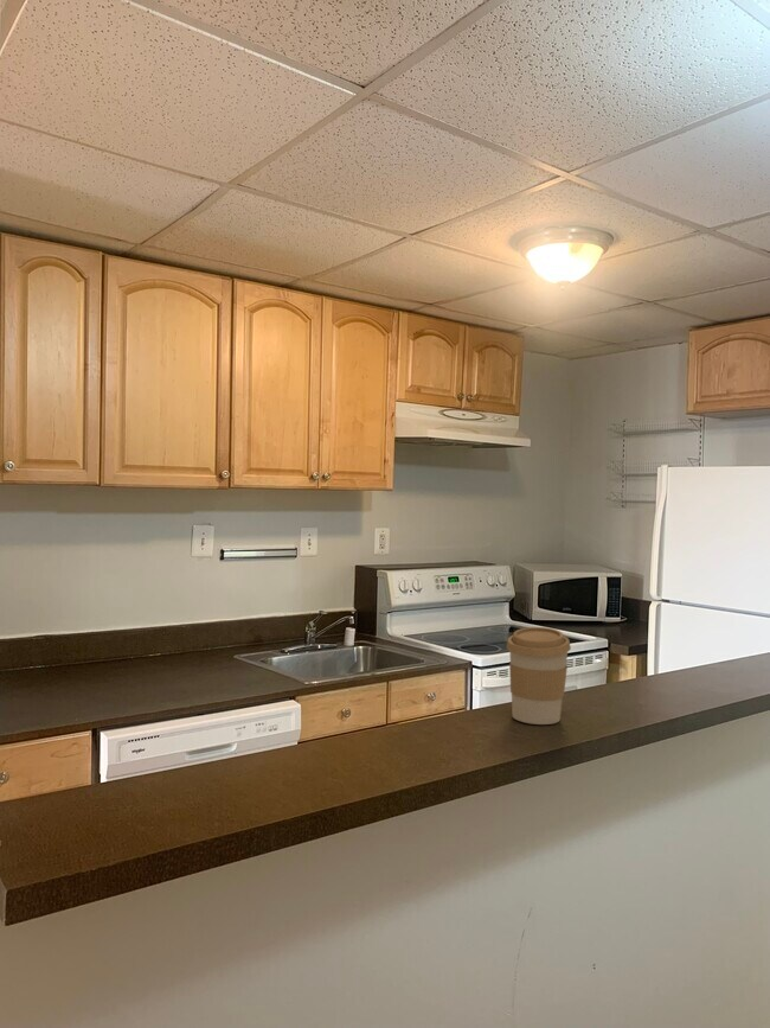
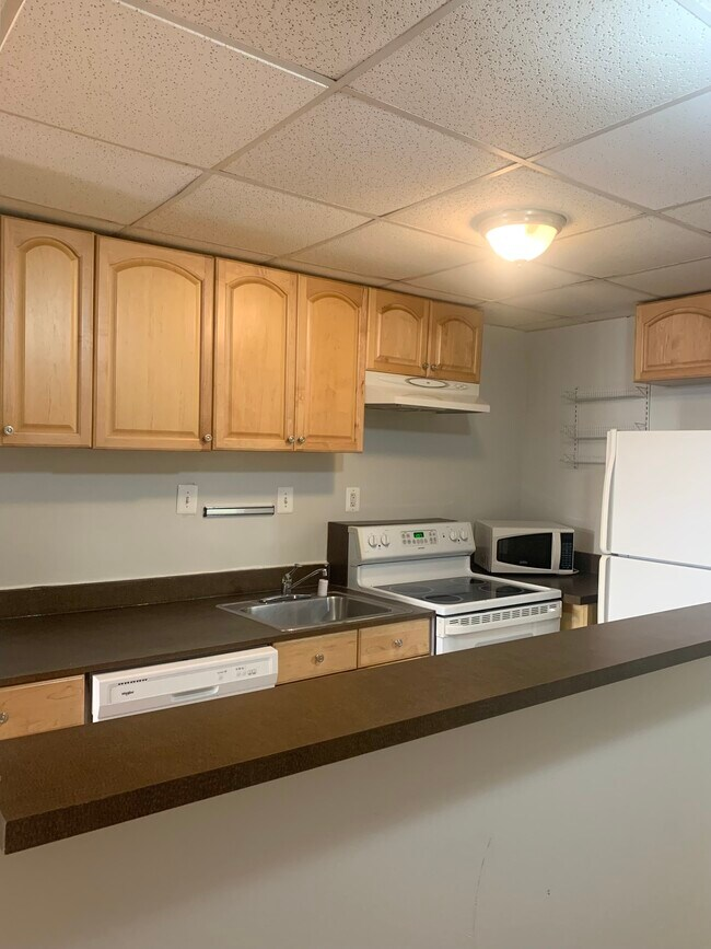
- coffee cup [506,626,572,726]
